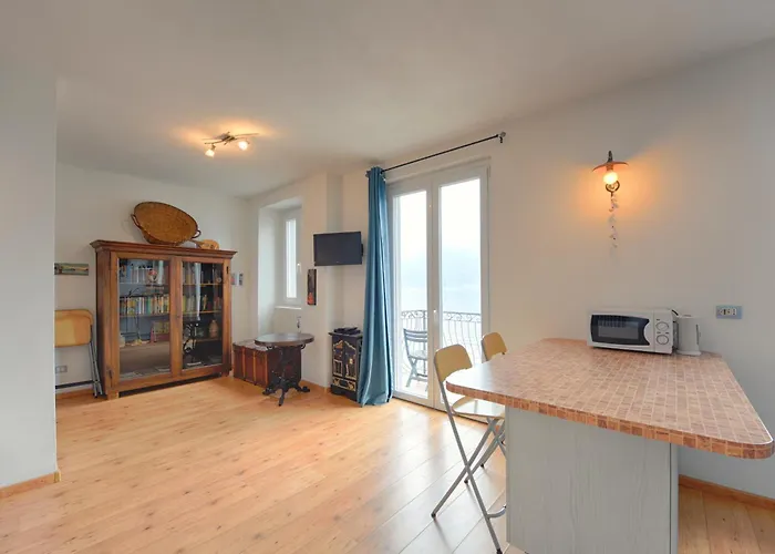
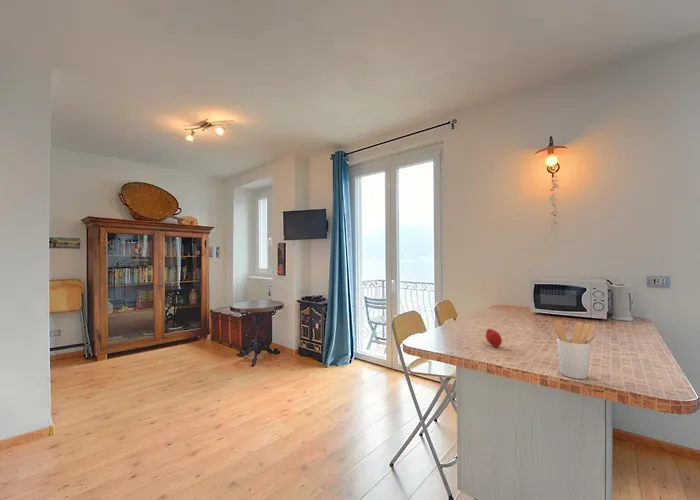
+ utensil holder [553,319,598,380]
+ fruit [485,328,503,348]
